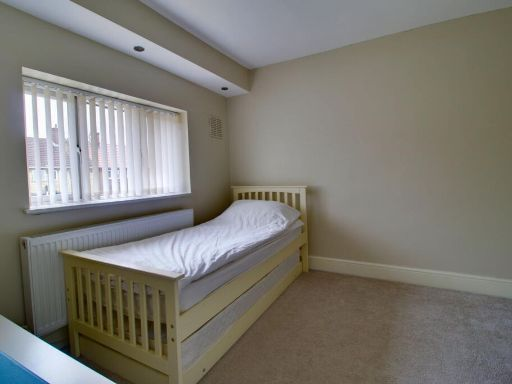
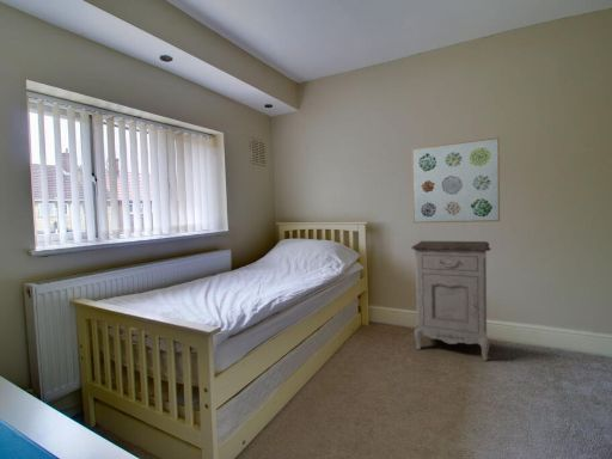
+ wall art [411,136,501,225]
+ nightstand [410,240,491,361]
